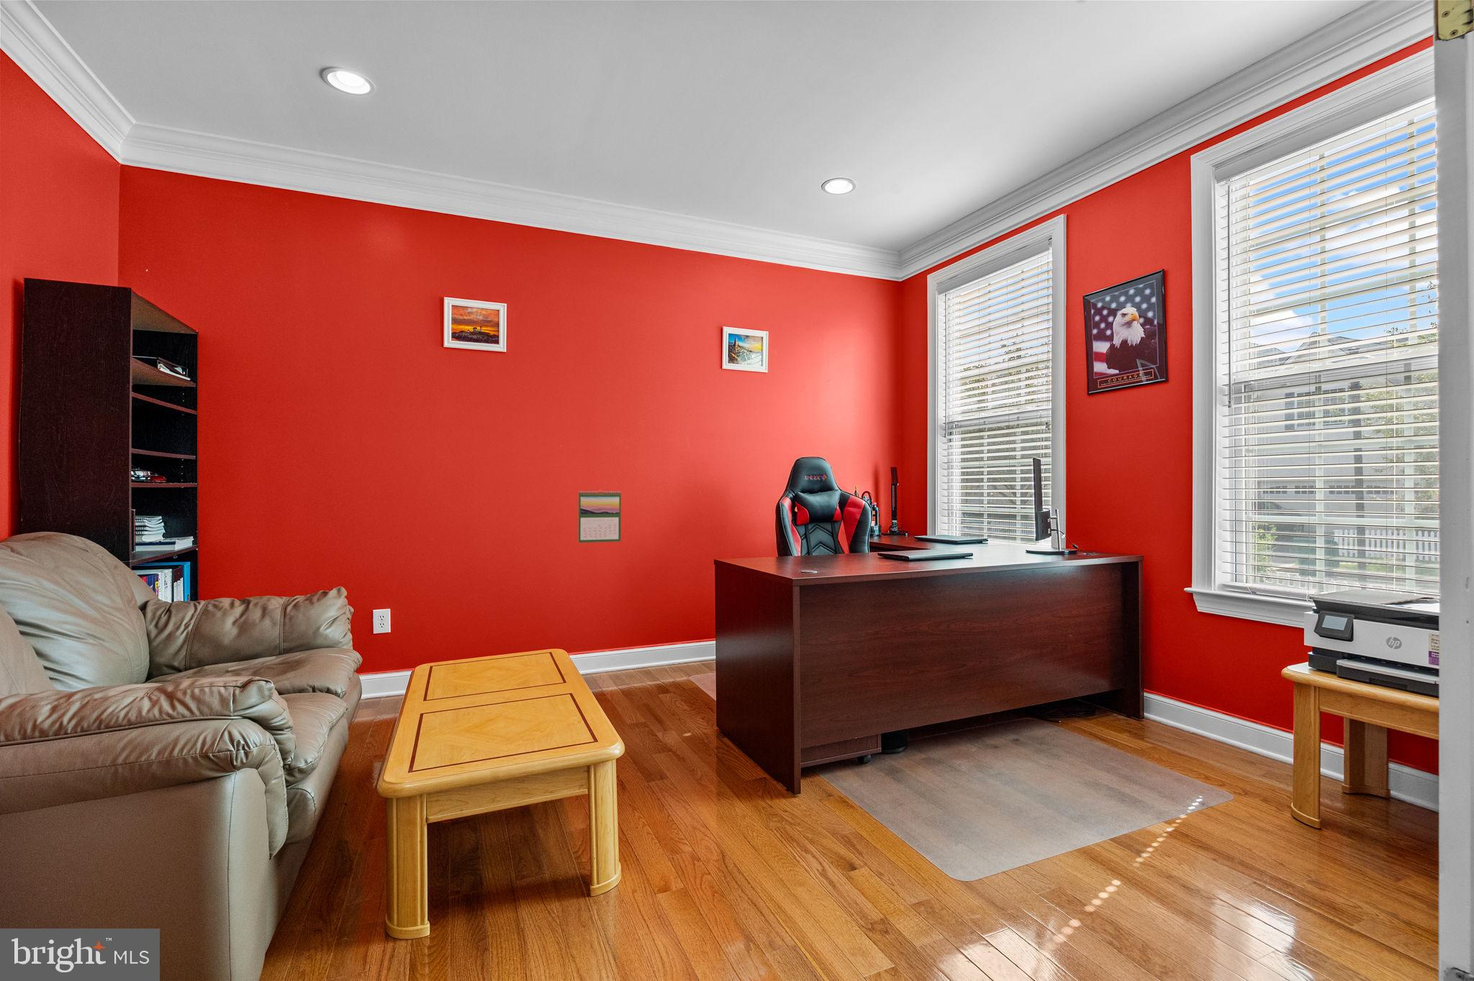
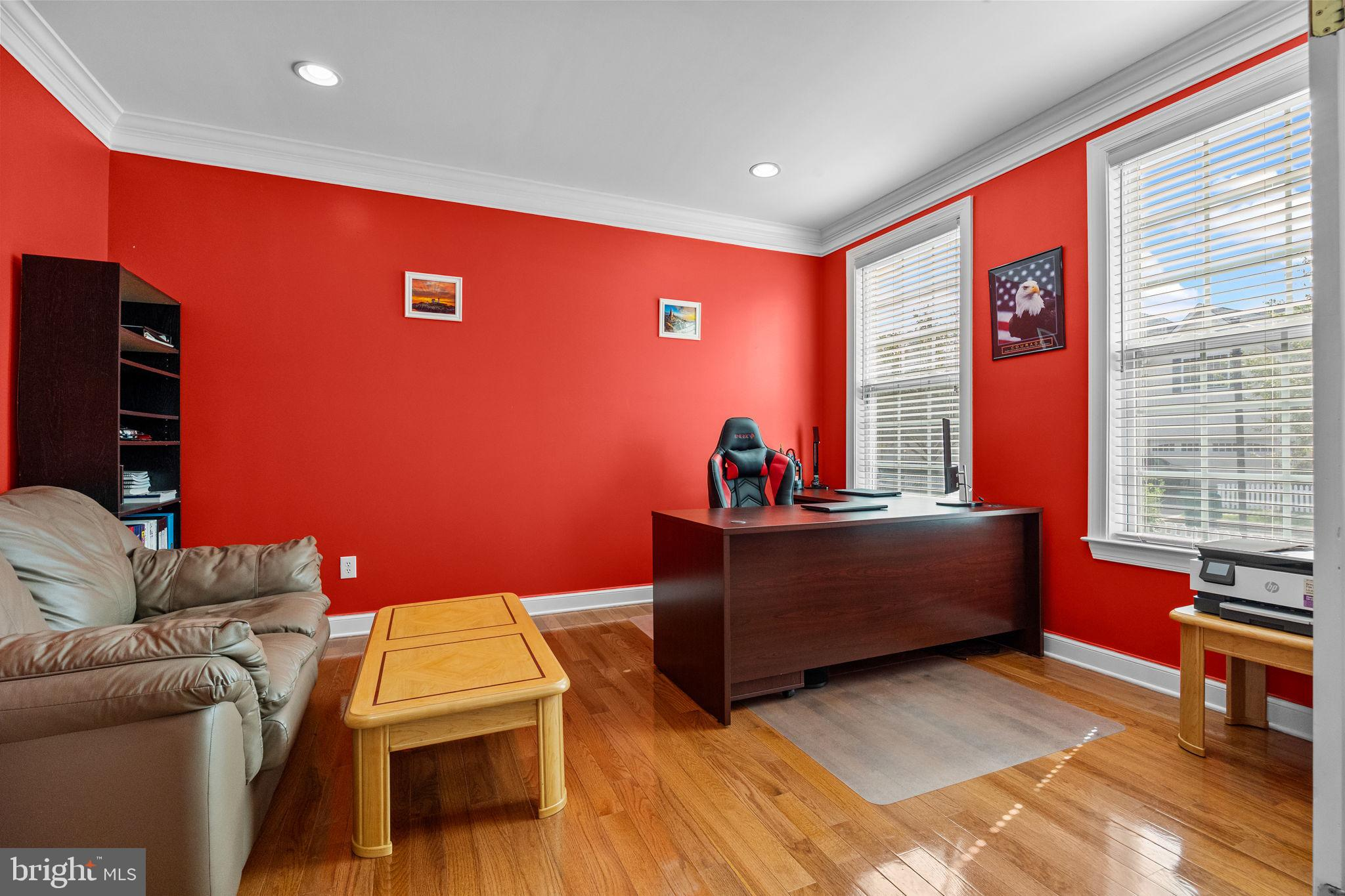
- calendar [578,489,621,543]
